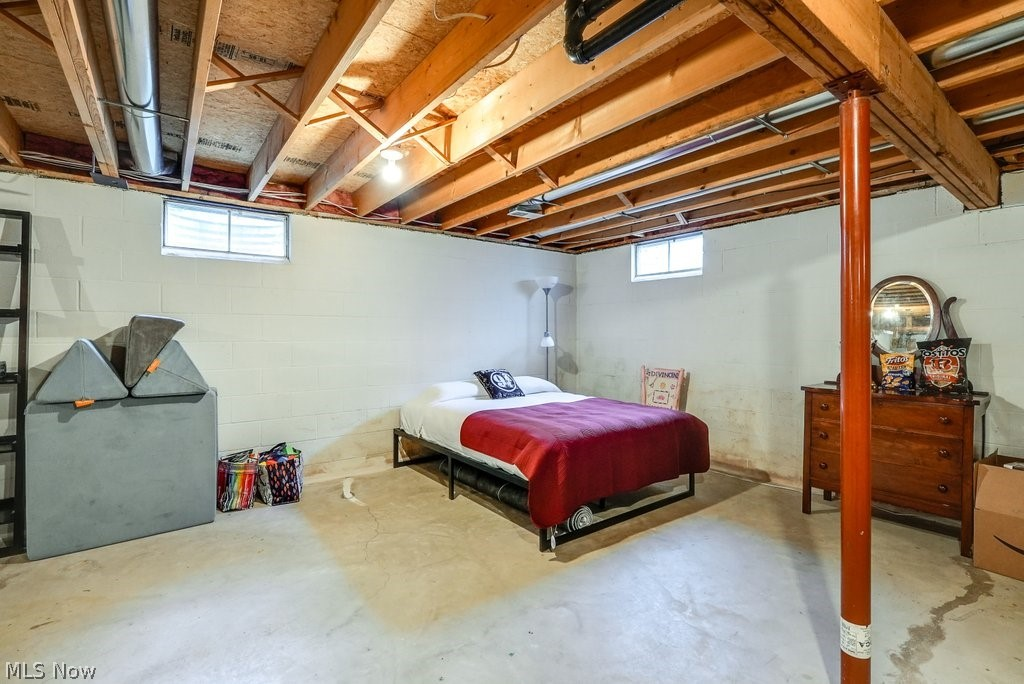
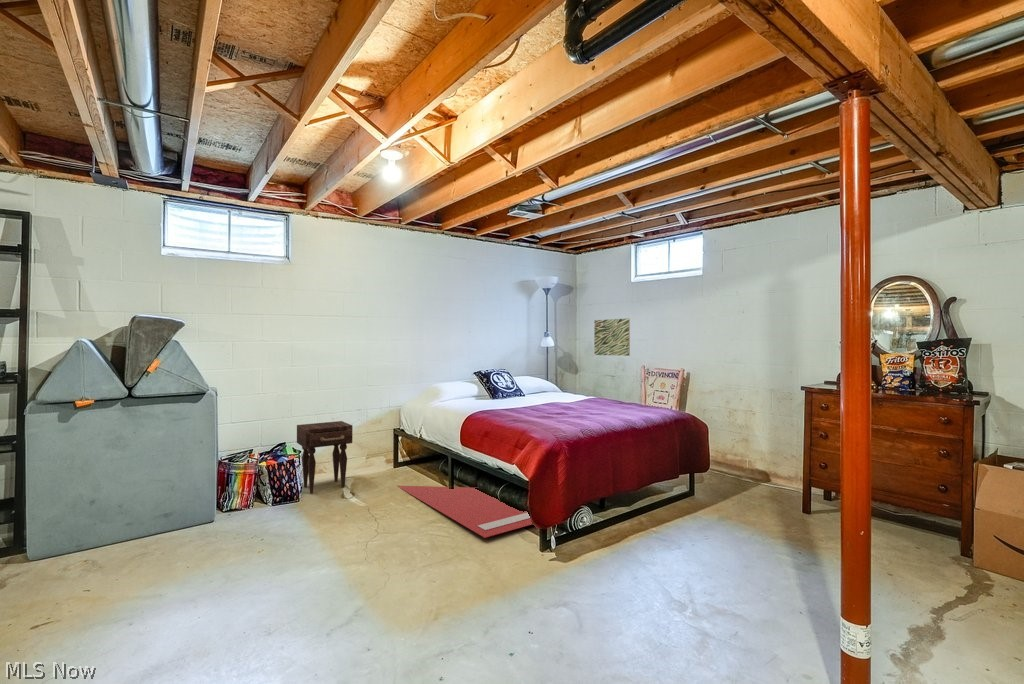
+ yoga mat [395,484,533,539]
+ nightstand [296,420,354,494]
+ wall art [593,317,631,357]
